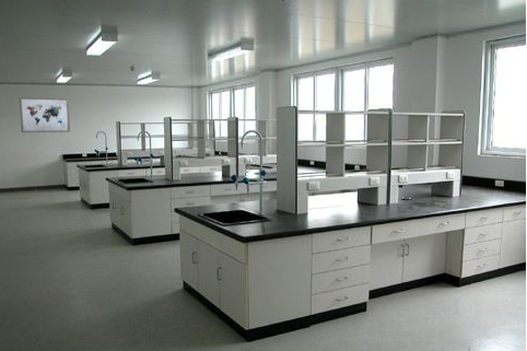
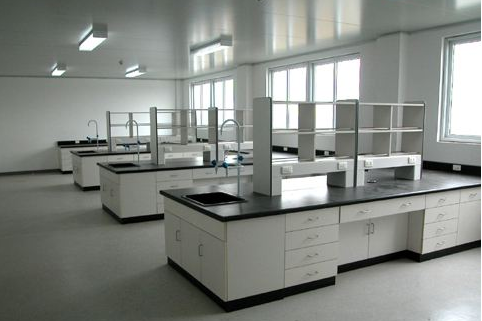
- wall art [19,96,71,133]
